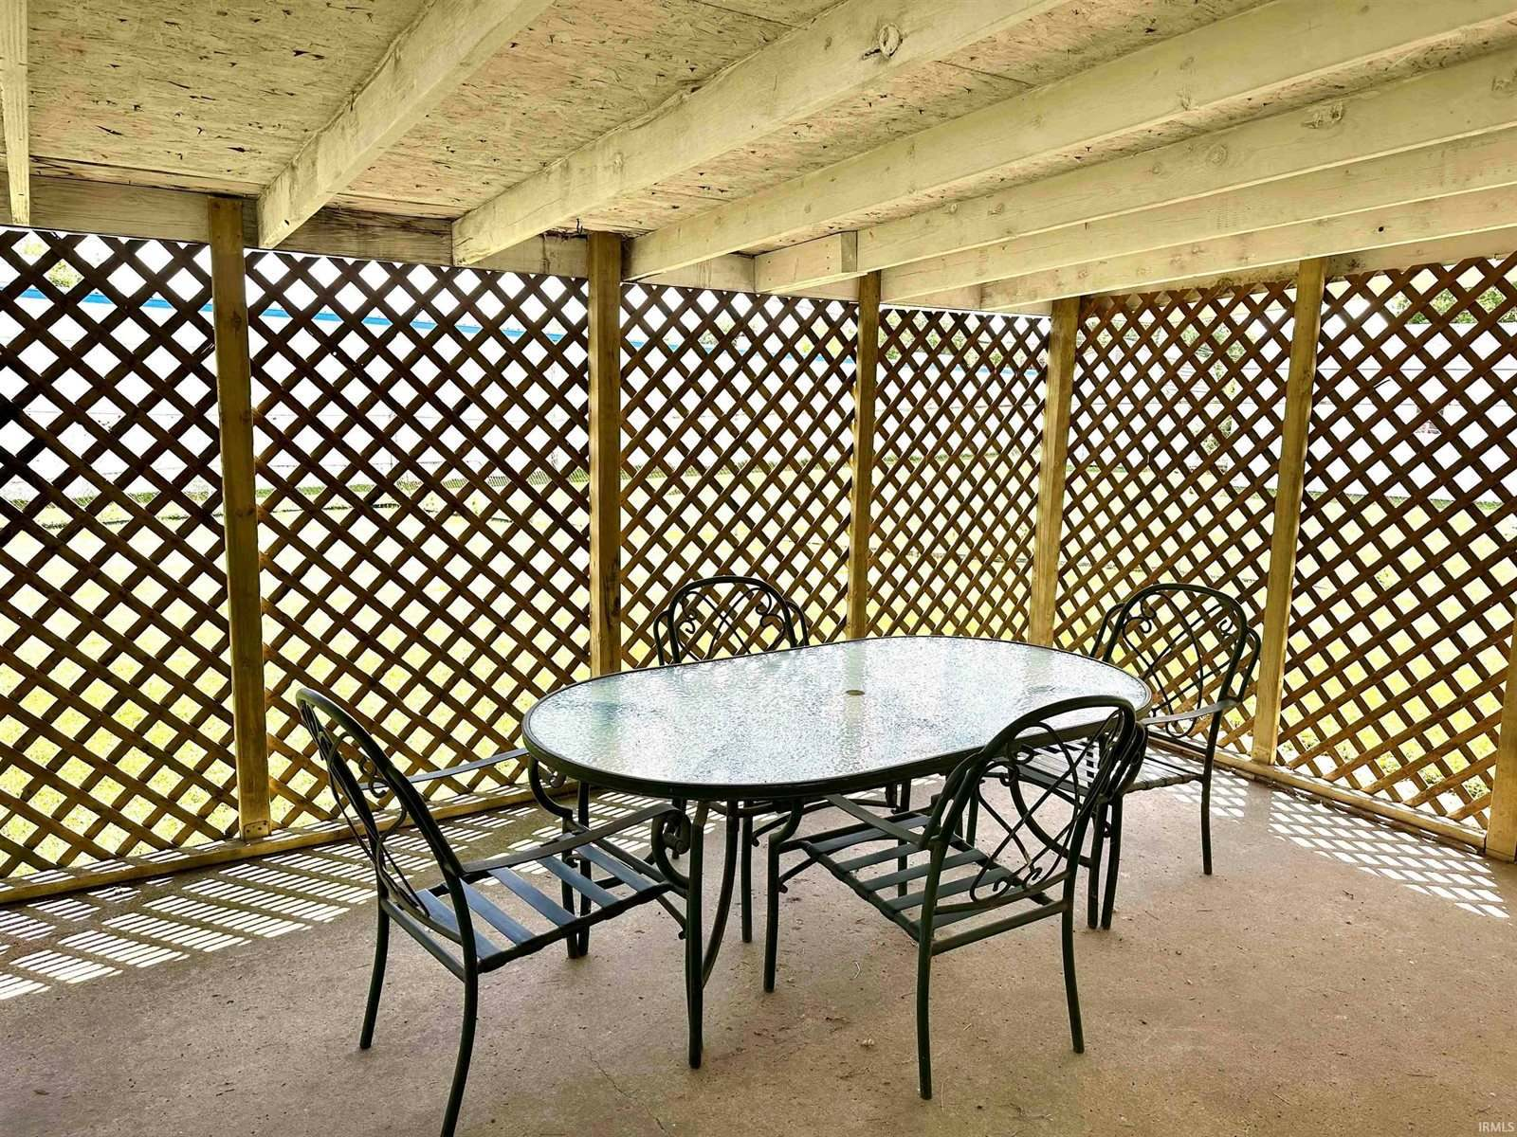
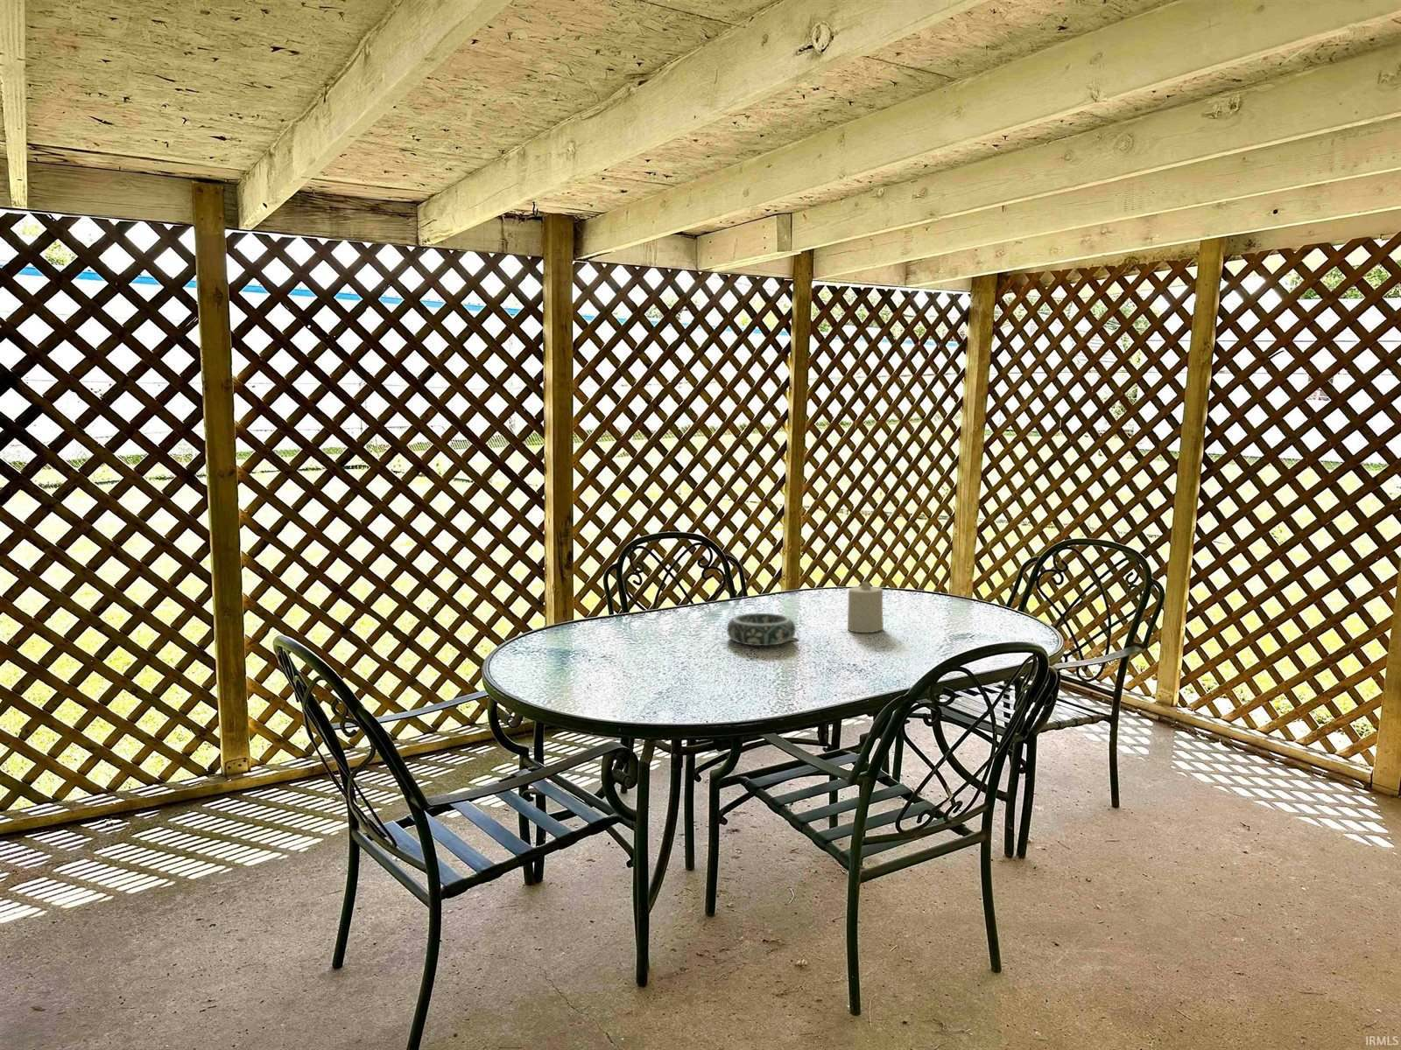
+ candle [847,581,885,633]
+ decorative bowl [726,612,796,646]
